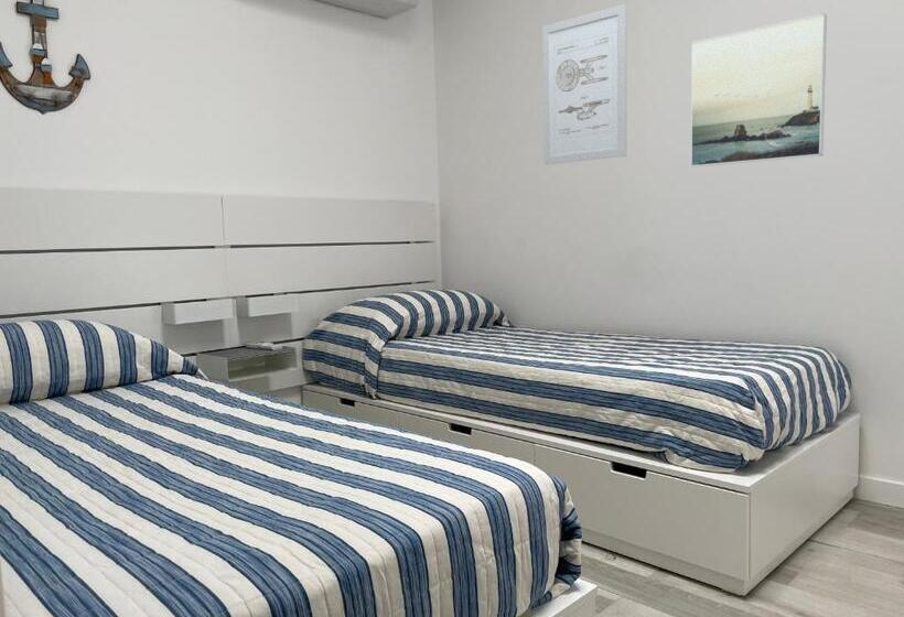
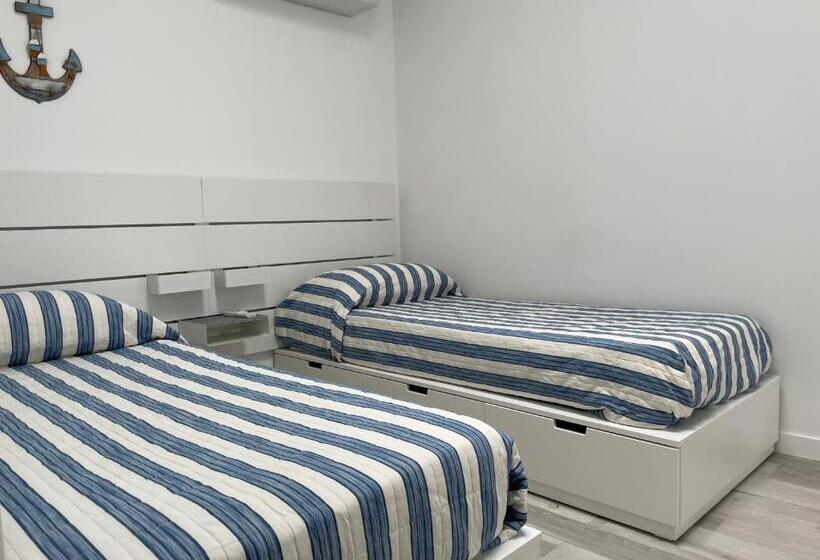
- wall art [541,3,627,165]
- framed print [690,12,828,167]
